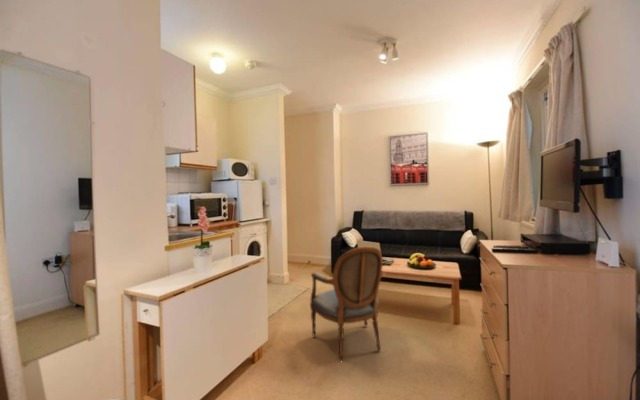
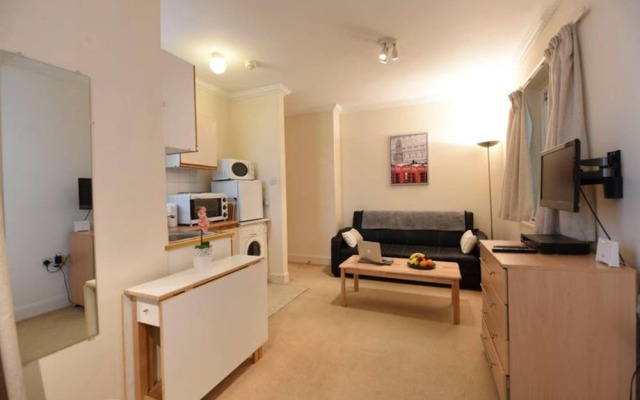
- armchair [309,246,384,360]
